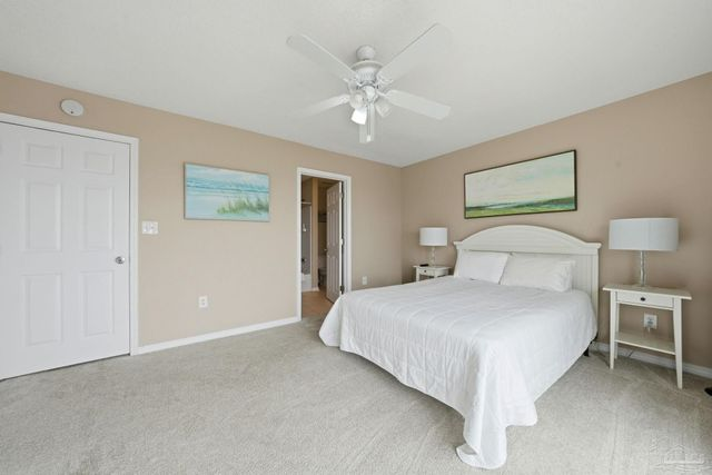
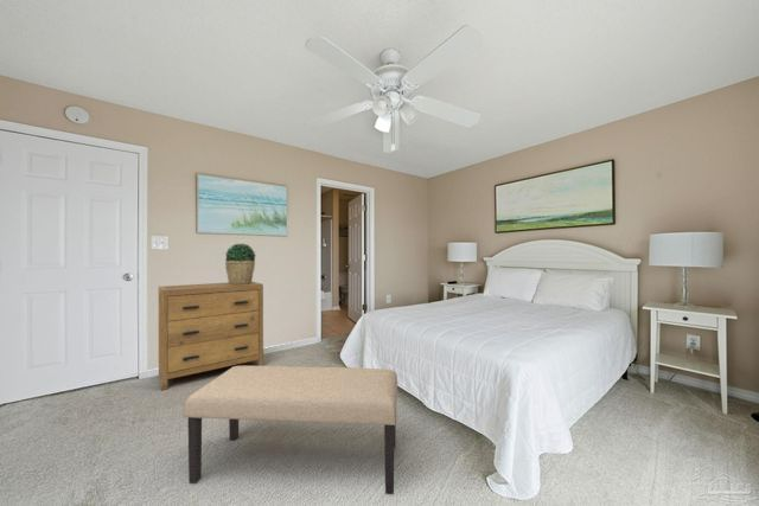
+ dresser [158,281,264,391]
+ bench [183,365,398,495]
+ potted plant [224,243,257,284]
